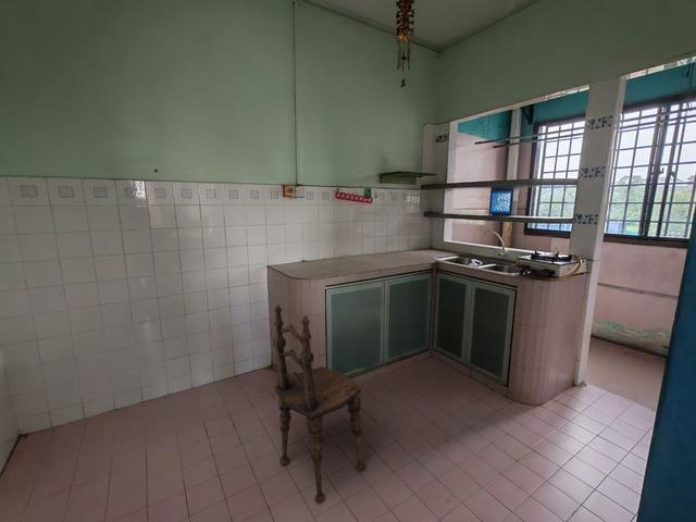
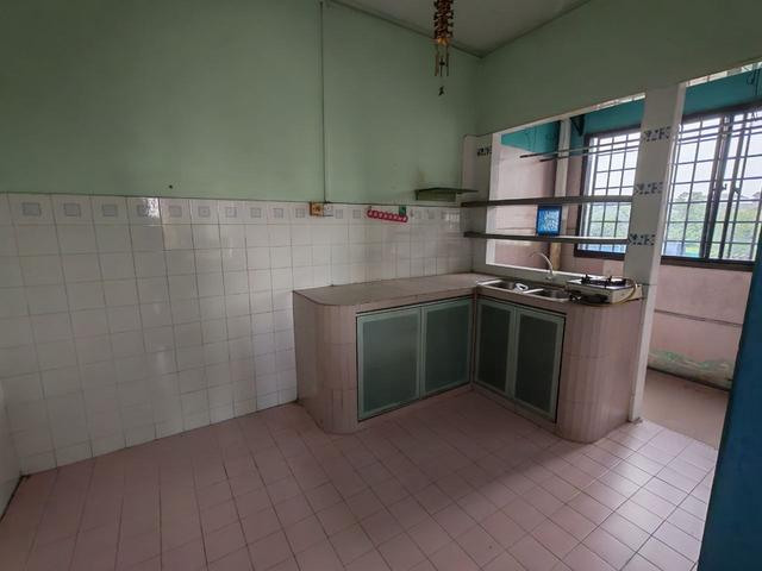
- dining chair [272,303,366,505]
